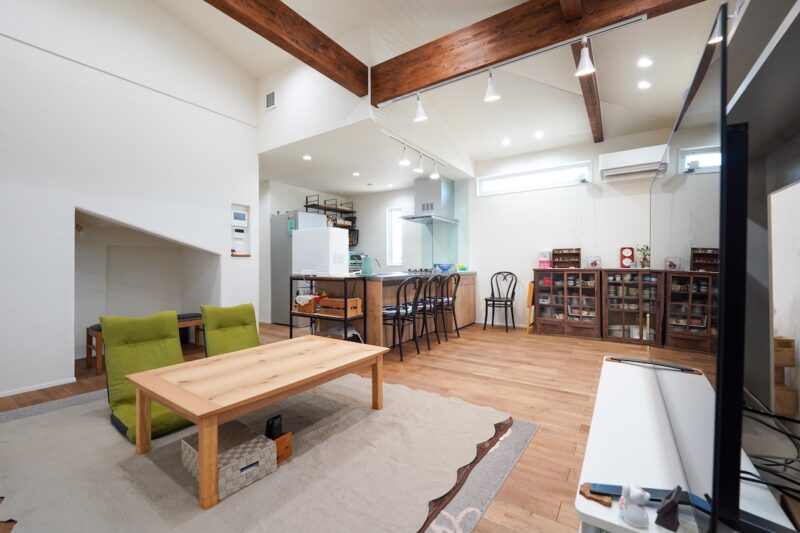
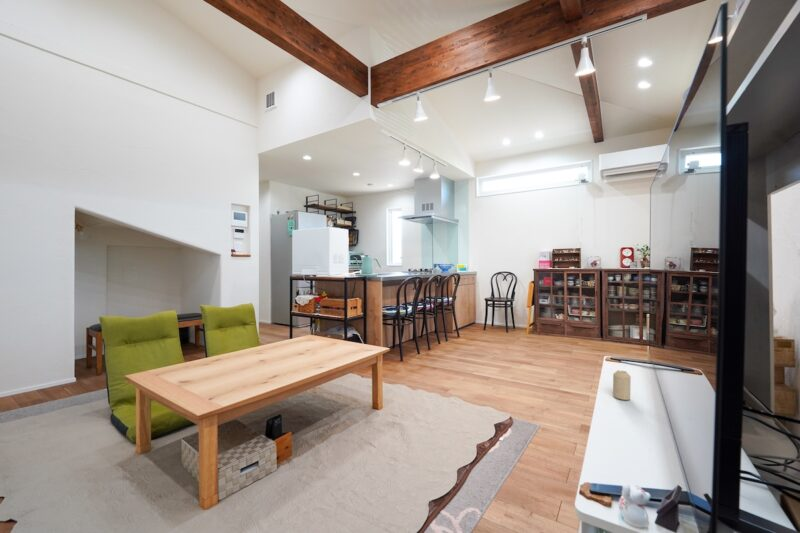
+ candle [612,369,632,401]
